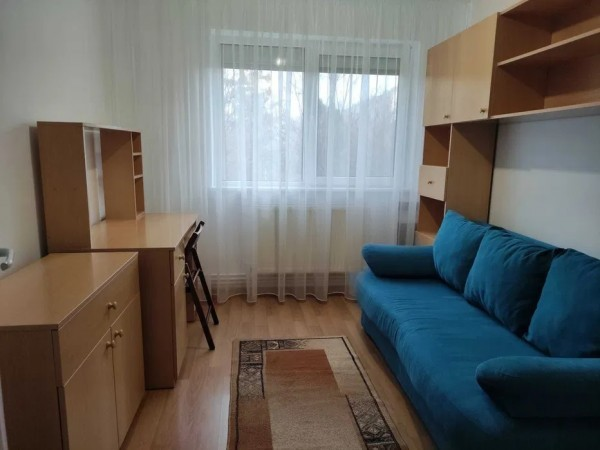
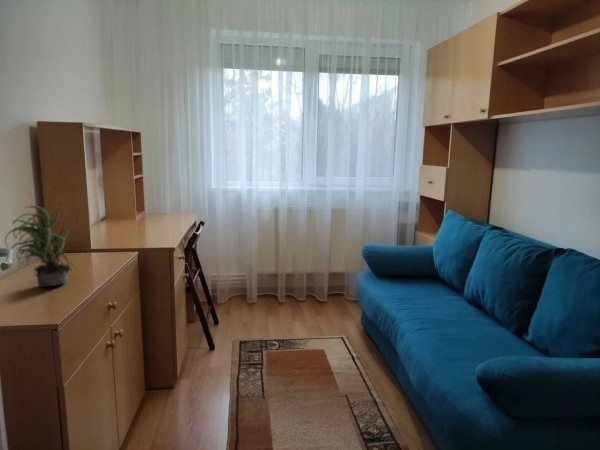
+ potted plant [4,200,78,287]
